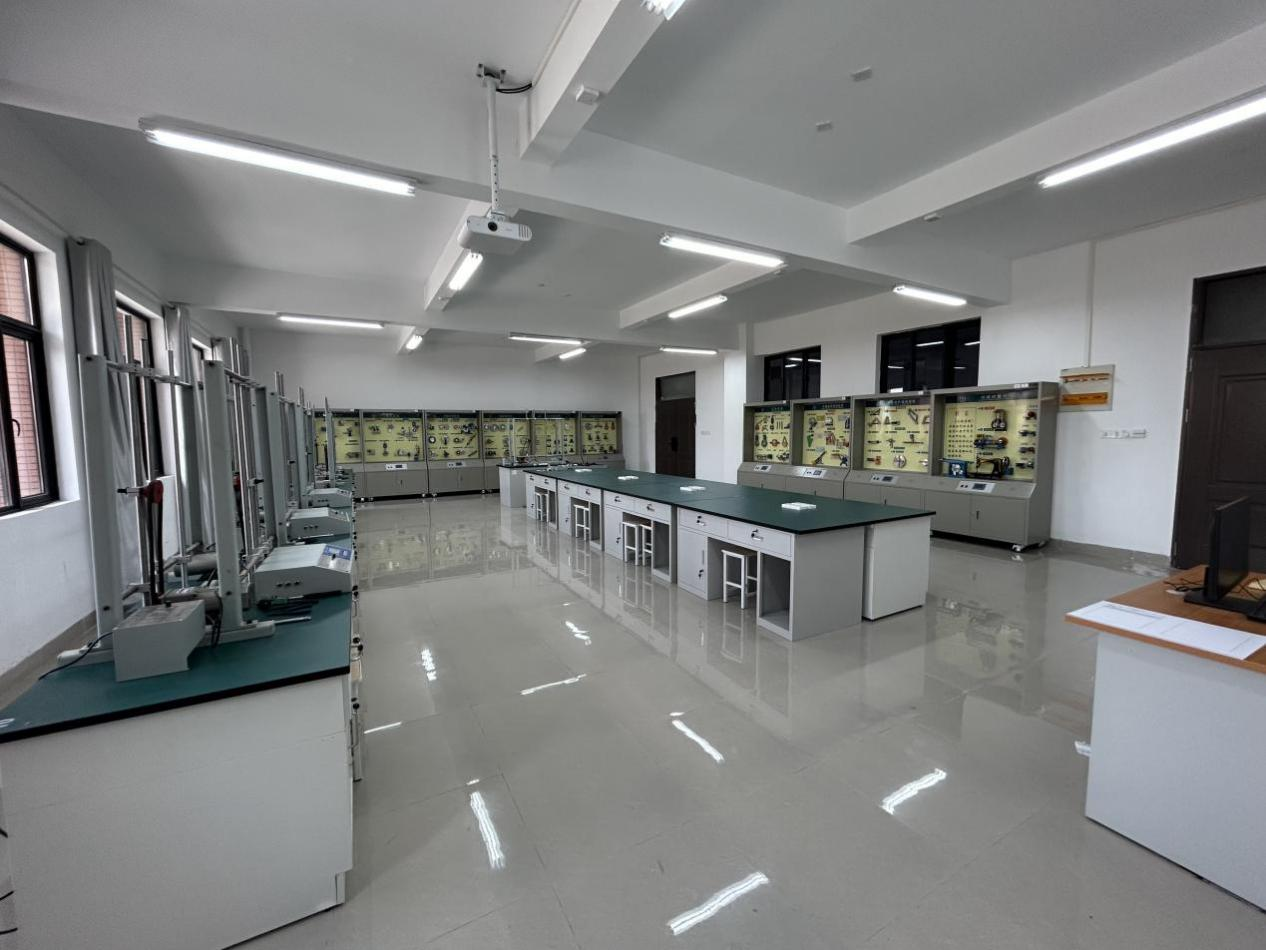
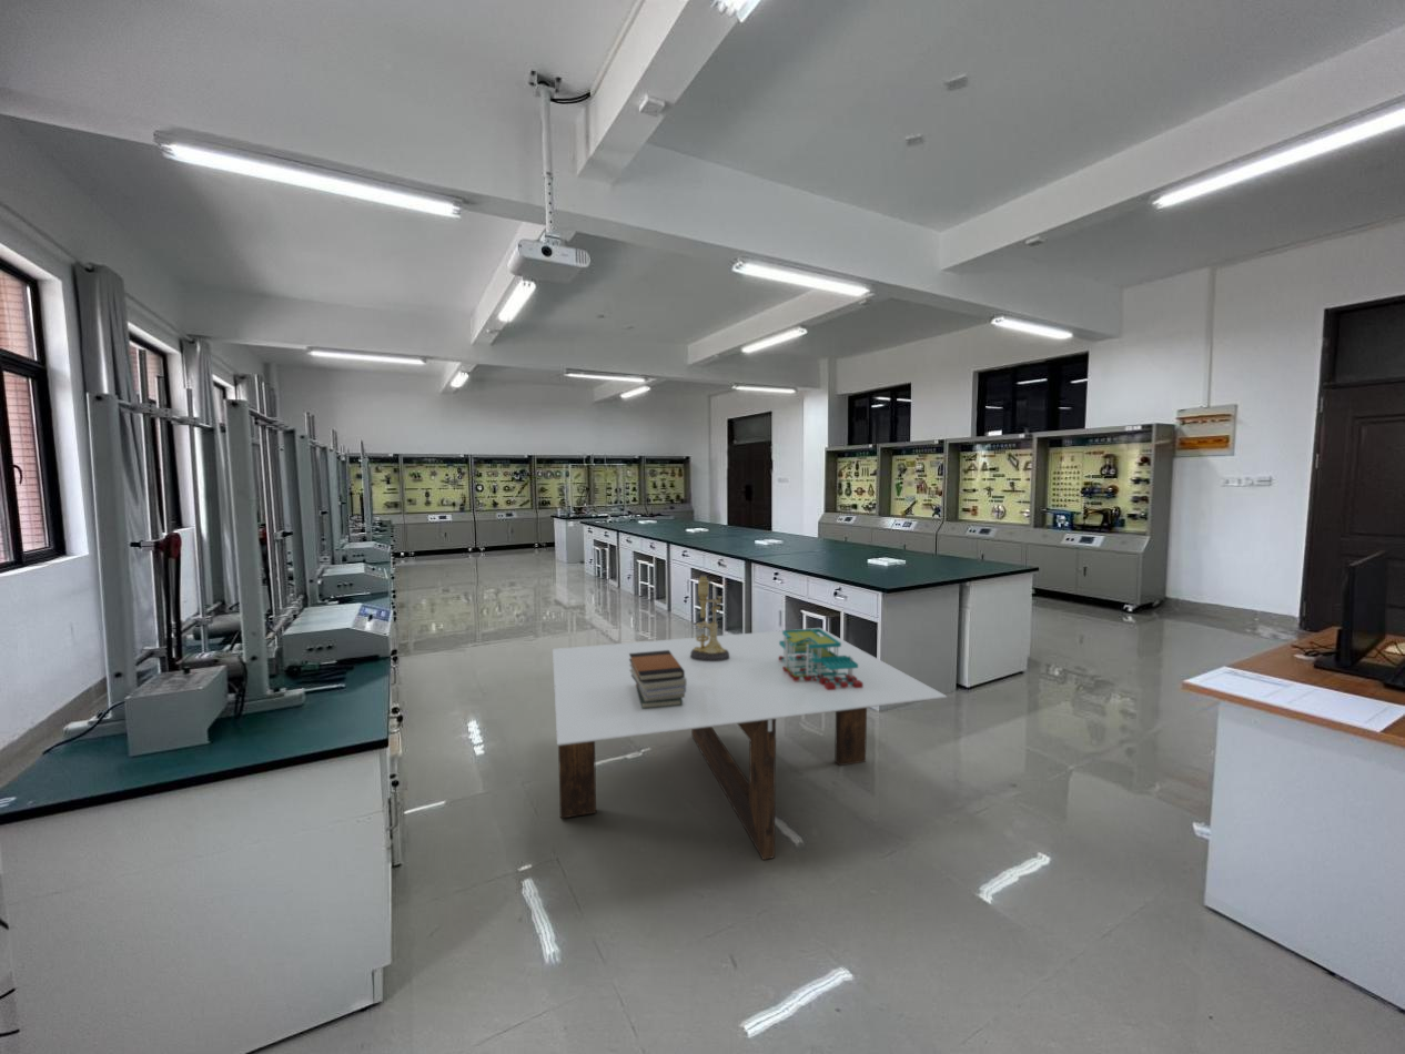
+ machine part [779,628,863,690]
+ dining table [552,627,948,861]
+ book stack [629,650,687,709]
+ microscope [690,575,729,661]
